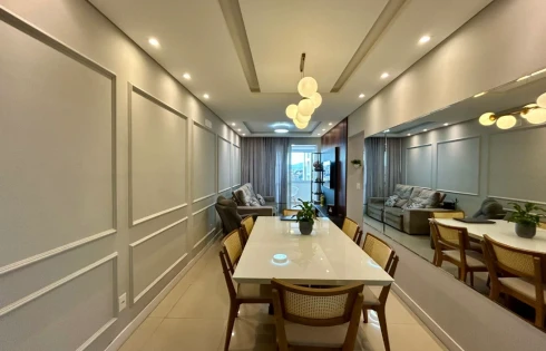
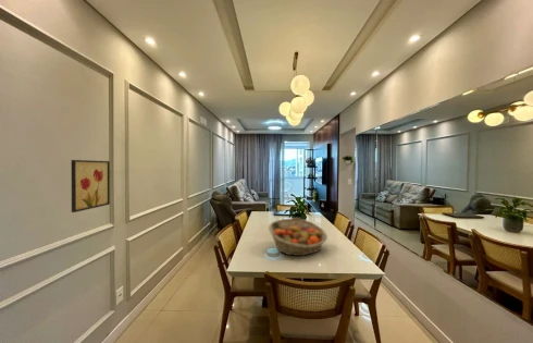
+ fruit basket [268,217,329,257]
+ wall art [71,159,111,213]
